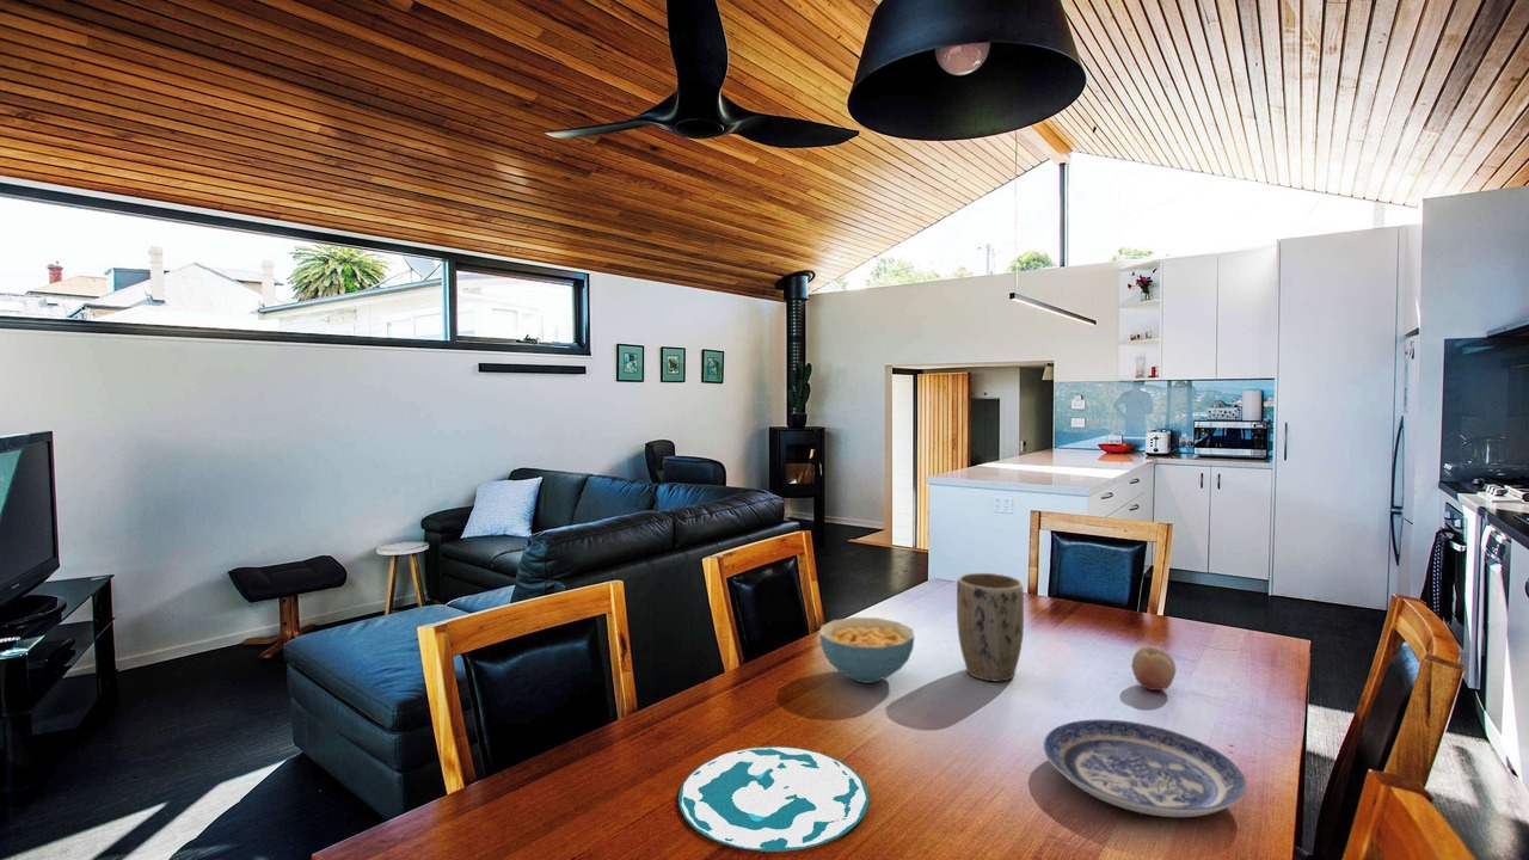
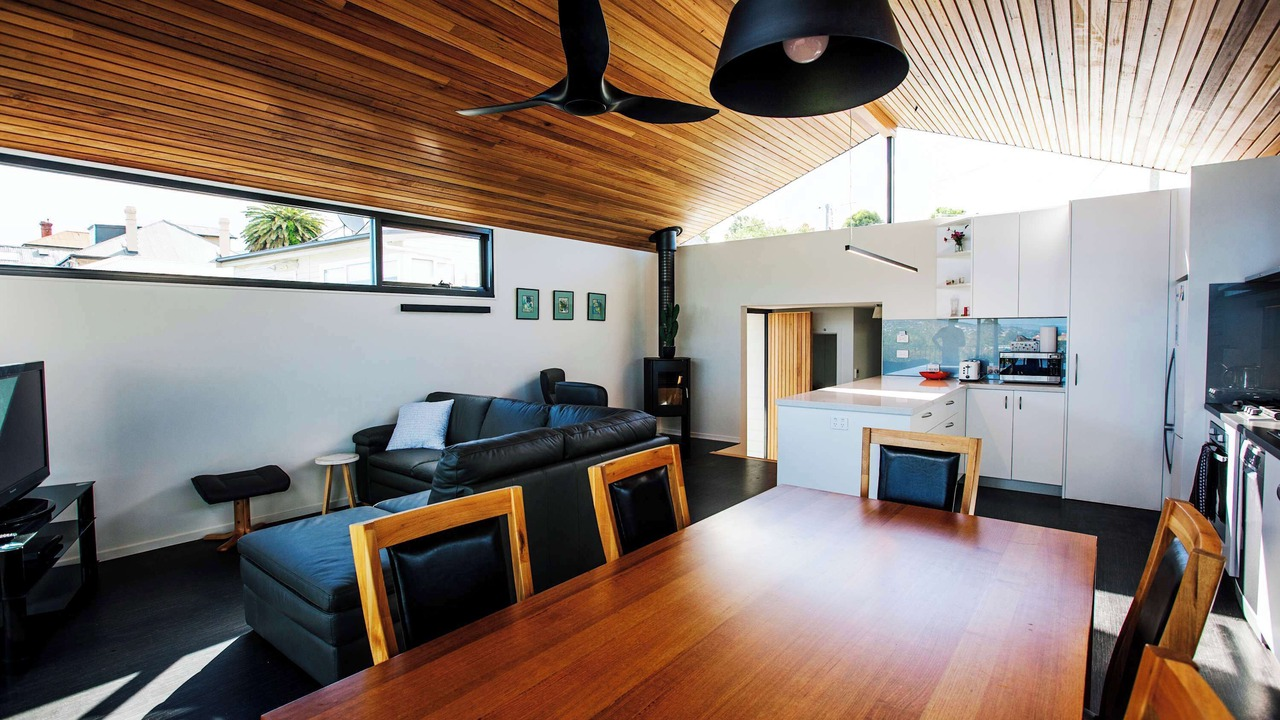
- plate [677,745,870,853]
- plant pot [956,572,1025,682]
- plate [1043,718,1248,818]
- fruit [1131,645,1177,692]
- cereal bowl [818,616,916,684]
